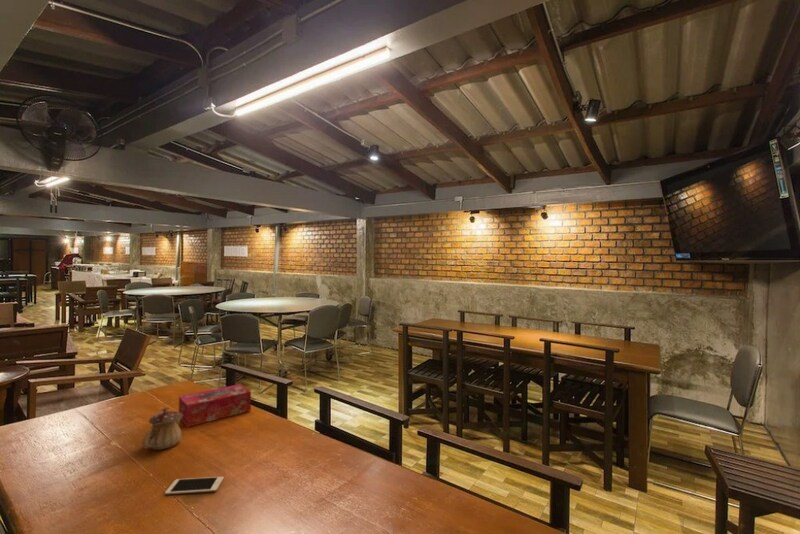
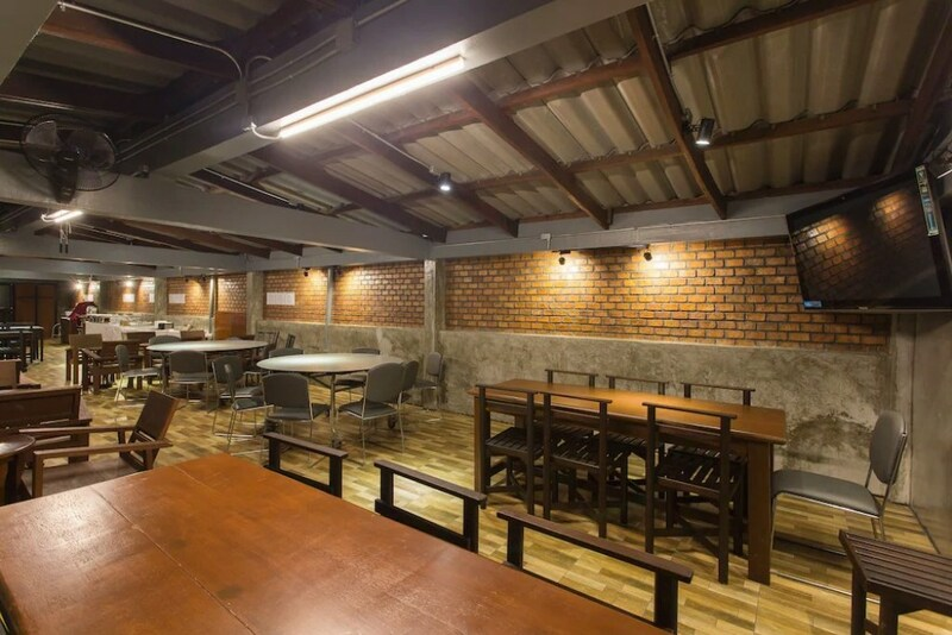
- teapot [141,406,183,451]
- cell phone [164,476,225,496]
- tissue box [178,383,252,428]
